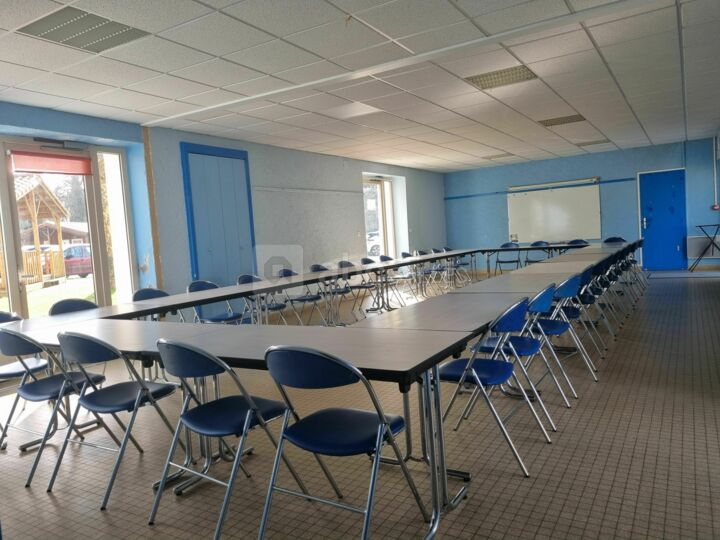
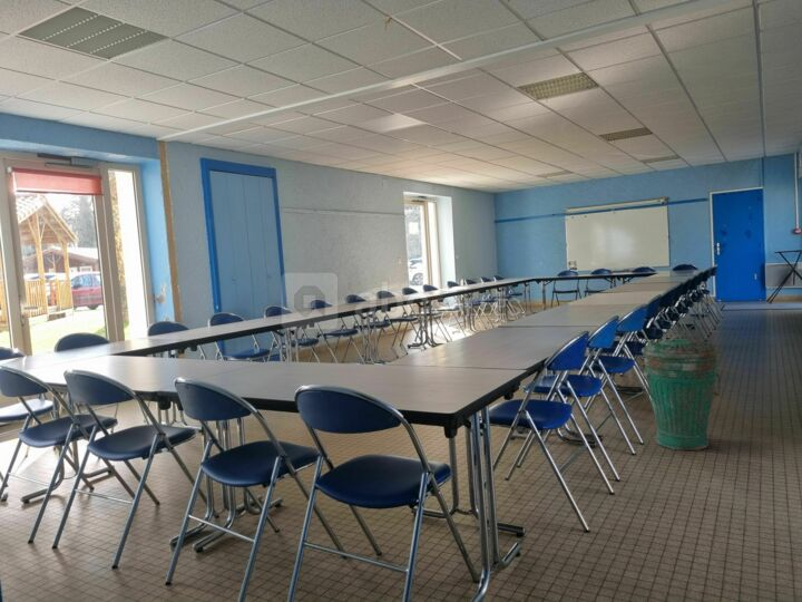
+ trash can [640,333,721,452]
